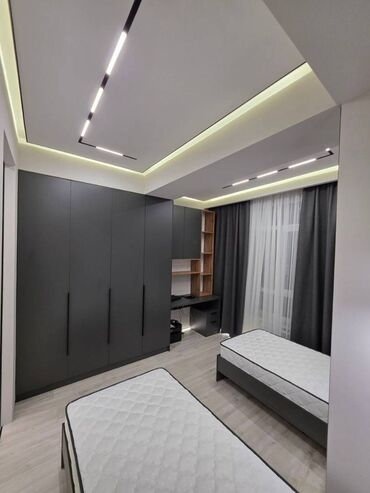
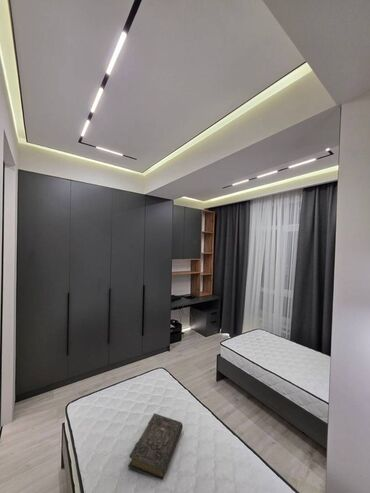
+ book [127,412,184,481]
